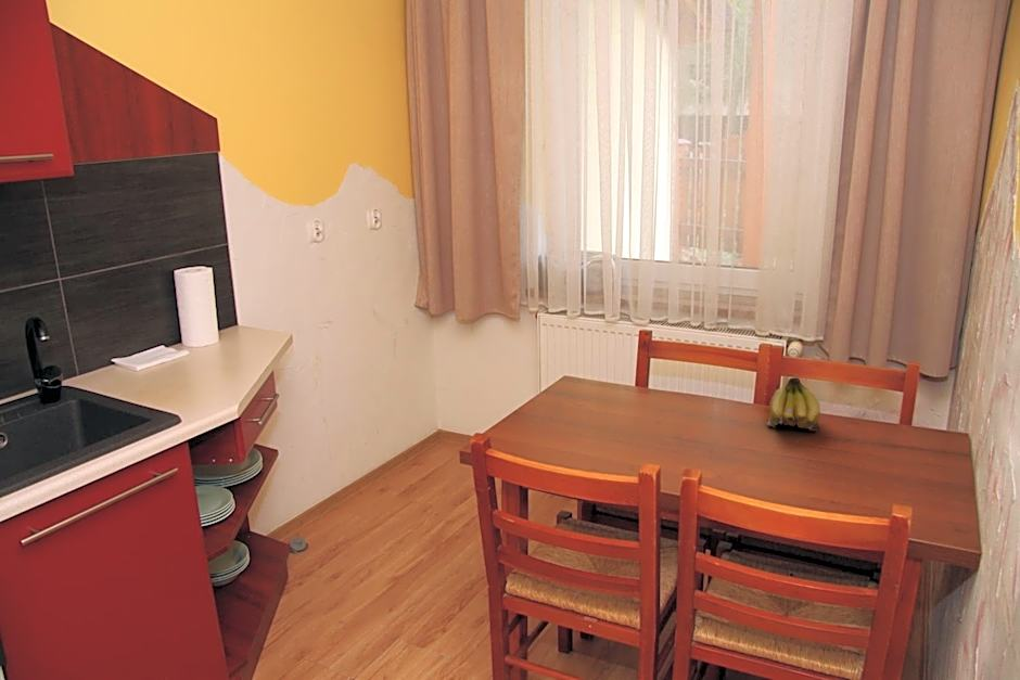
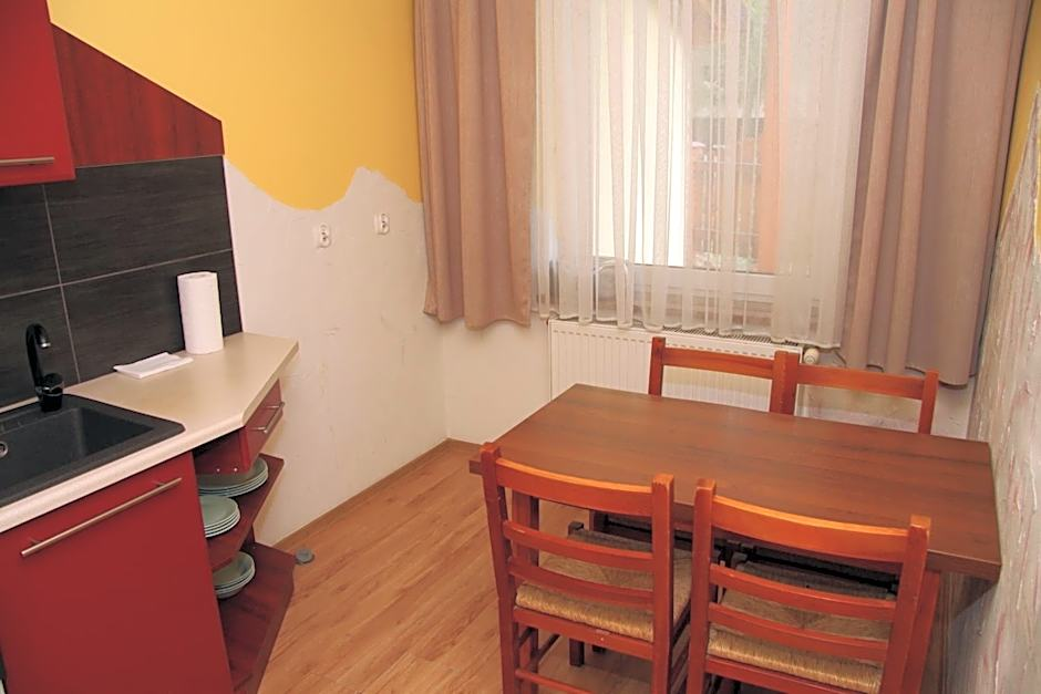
- fruit [766,376,821,432]
